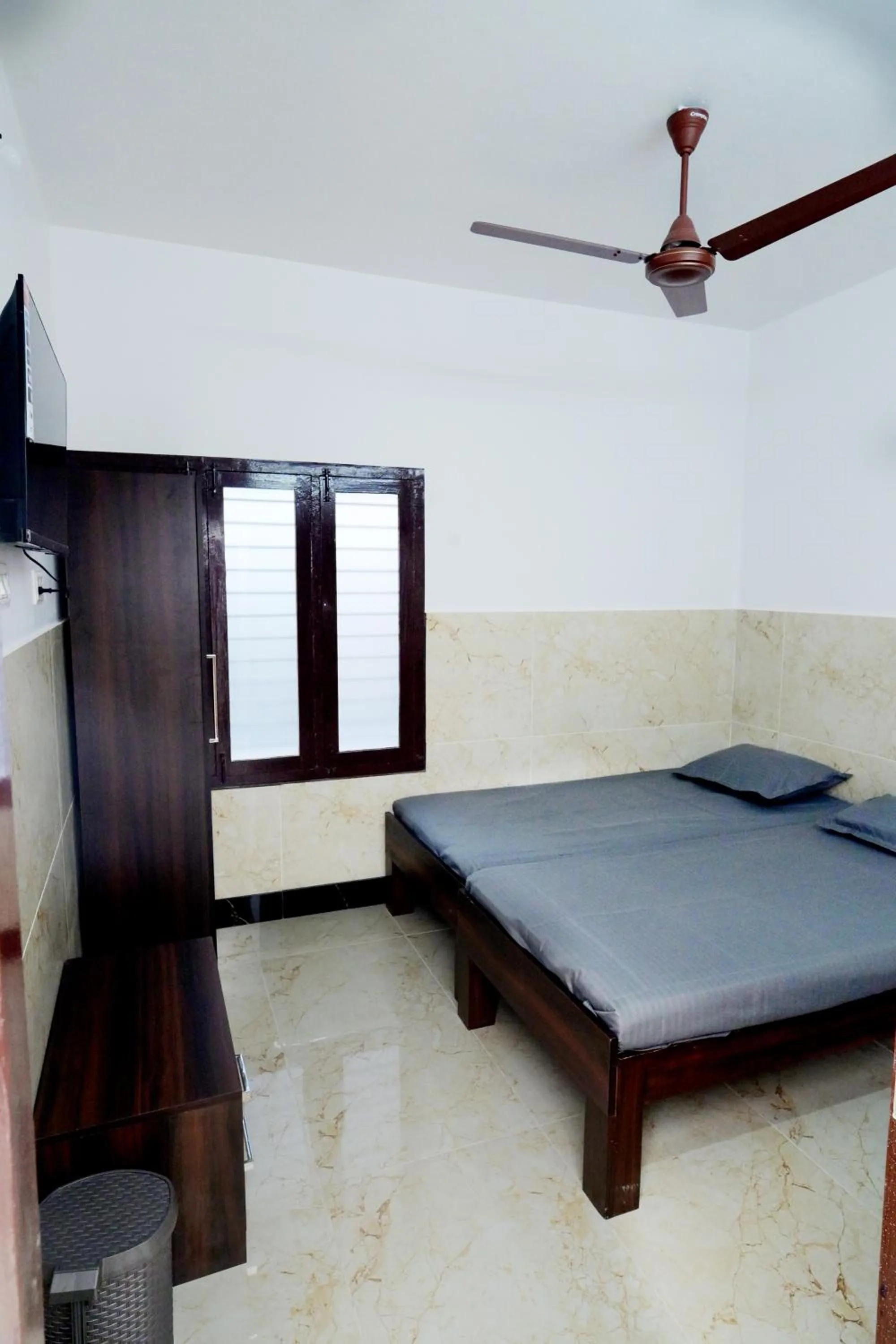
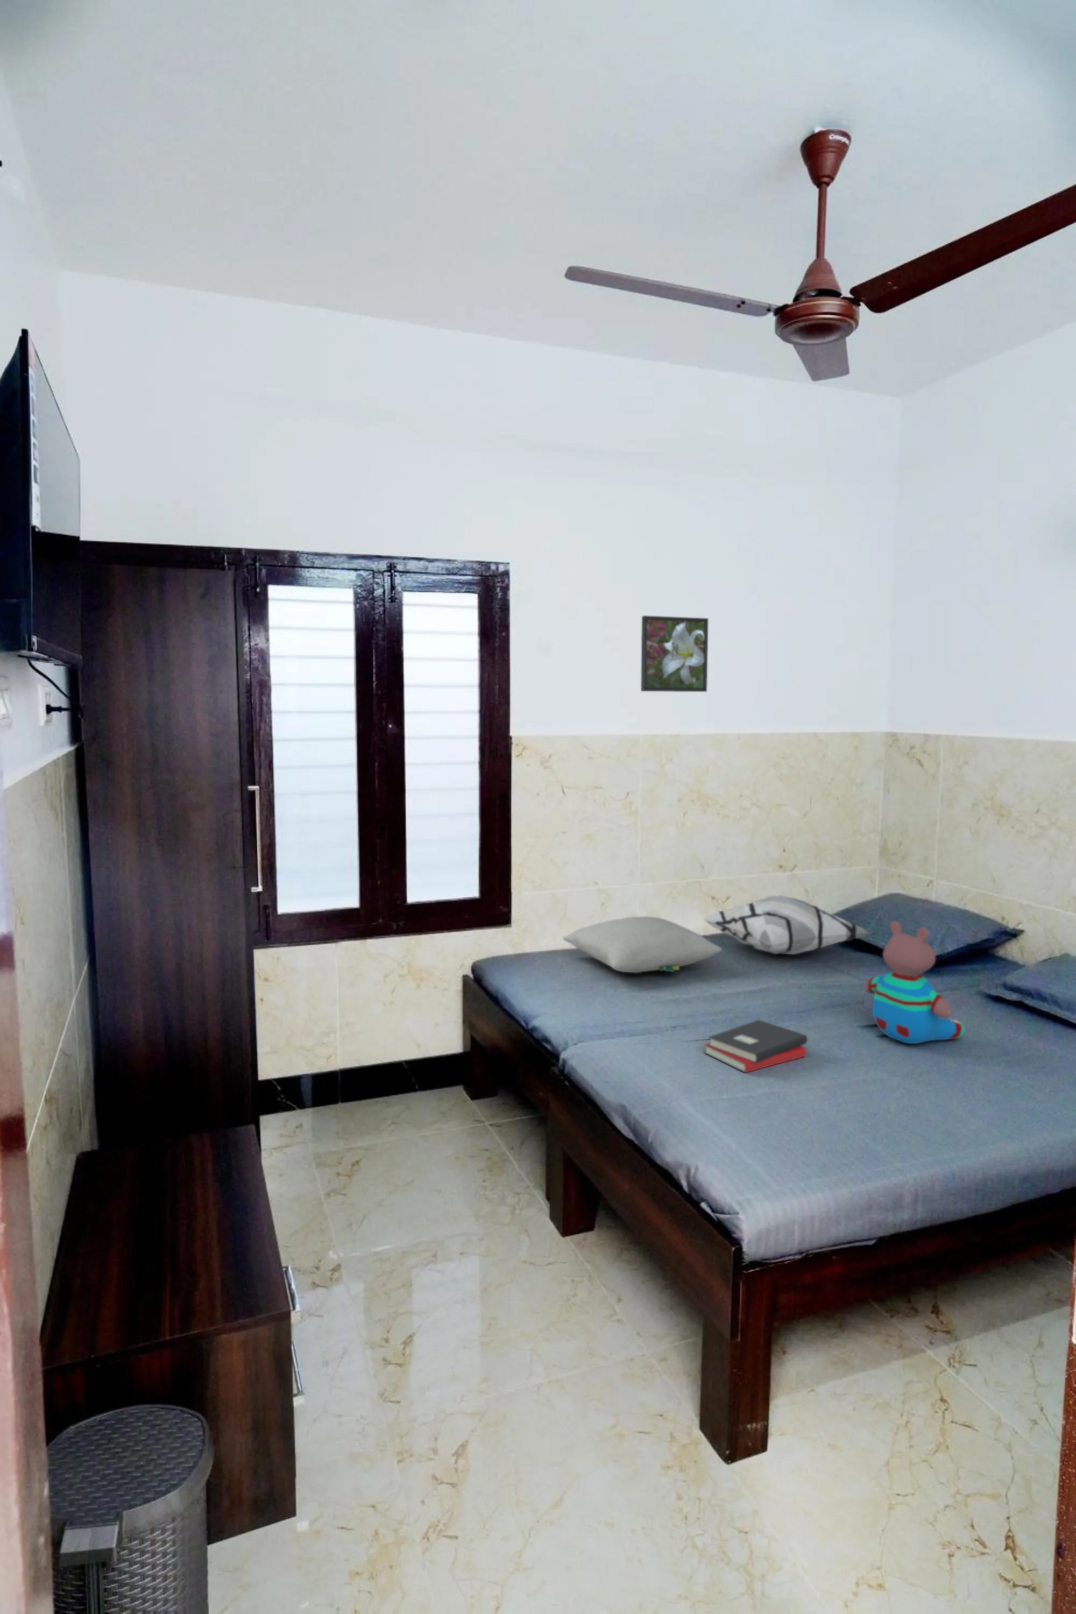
+ teddy bear [863,920,966,1045]
+ pillow [562,915,723,973]
+ hardback book [704,1020,808,1074]
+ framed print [640,615,709,693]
+ decorative pillow [703,895,872,955]
